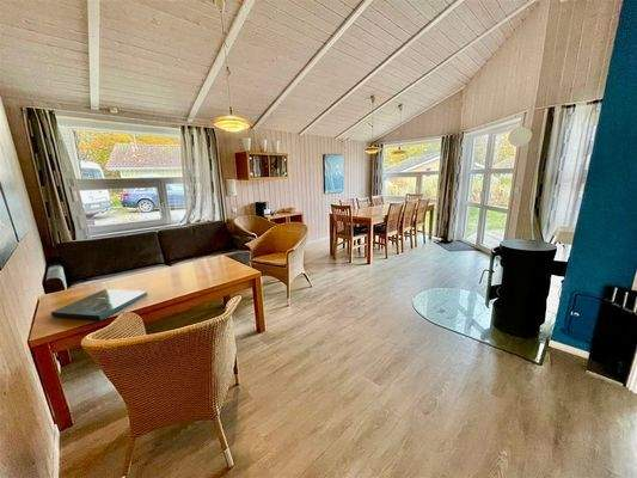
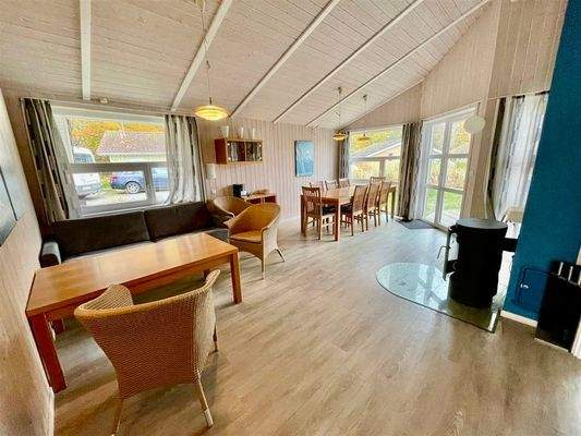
- board game [50,288,148,321]
